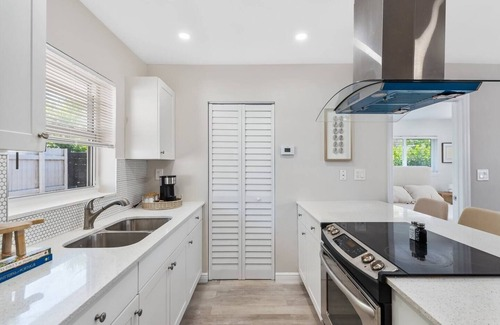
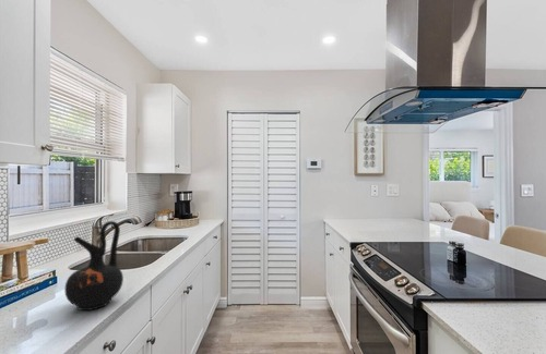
+ ceramic jug [63,220,124,312]
